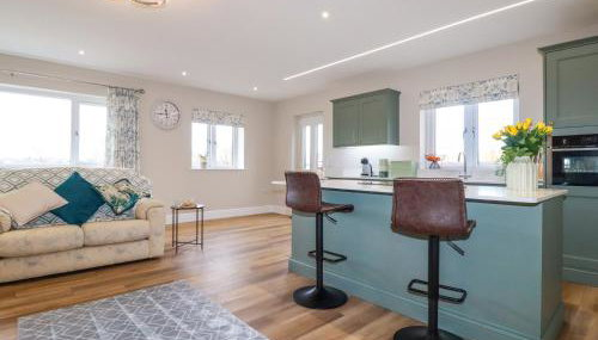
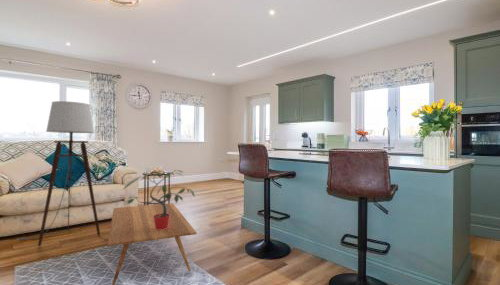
+ coffee table [107,202,198,285]
+ potted plant [122,169,196,230]
+ floor lamp [16,100,101,247]
